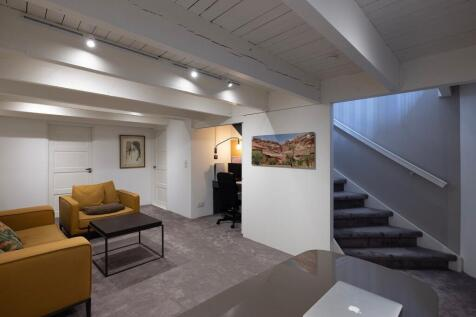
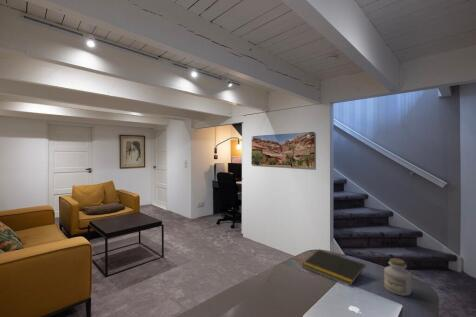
+ notepad [300,249,366,287]
+ jar [383,257,412,297]
